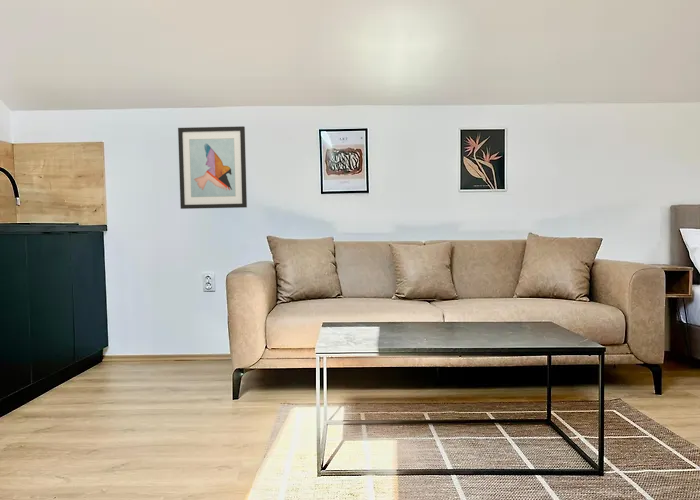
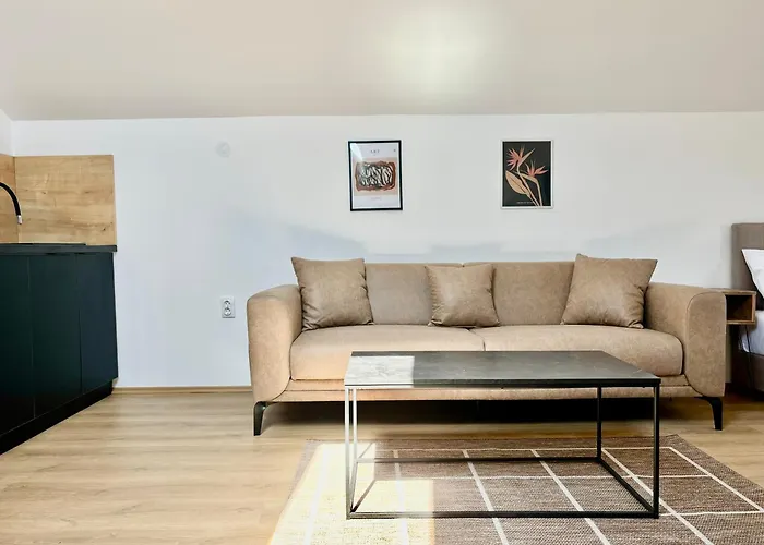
- wall art [177,125,248,210]
